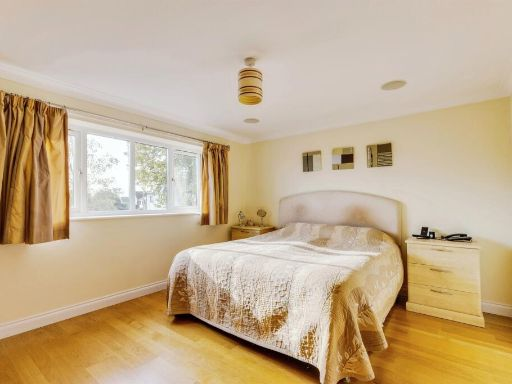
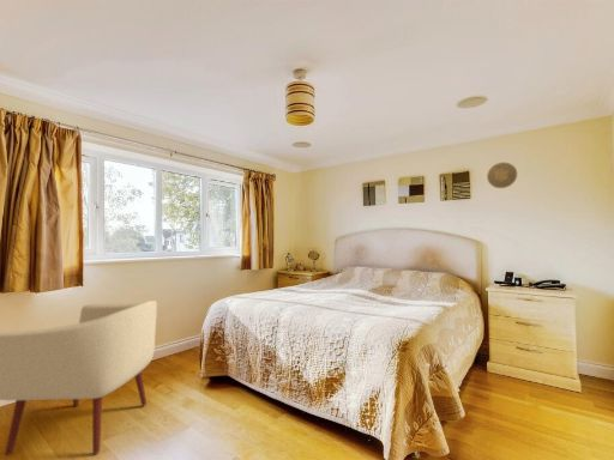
+ armchair [0,299,158,456]
+ decorative plate [486,162,518,189]
